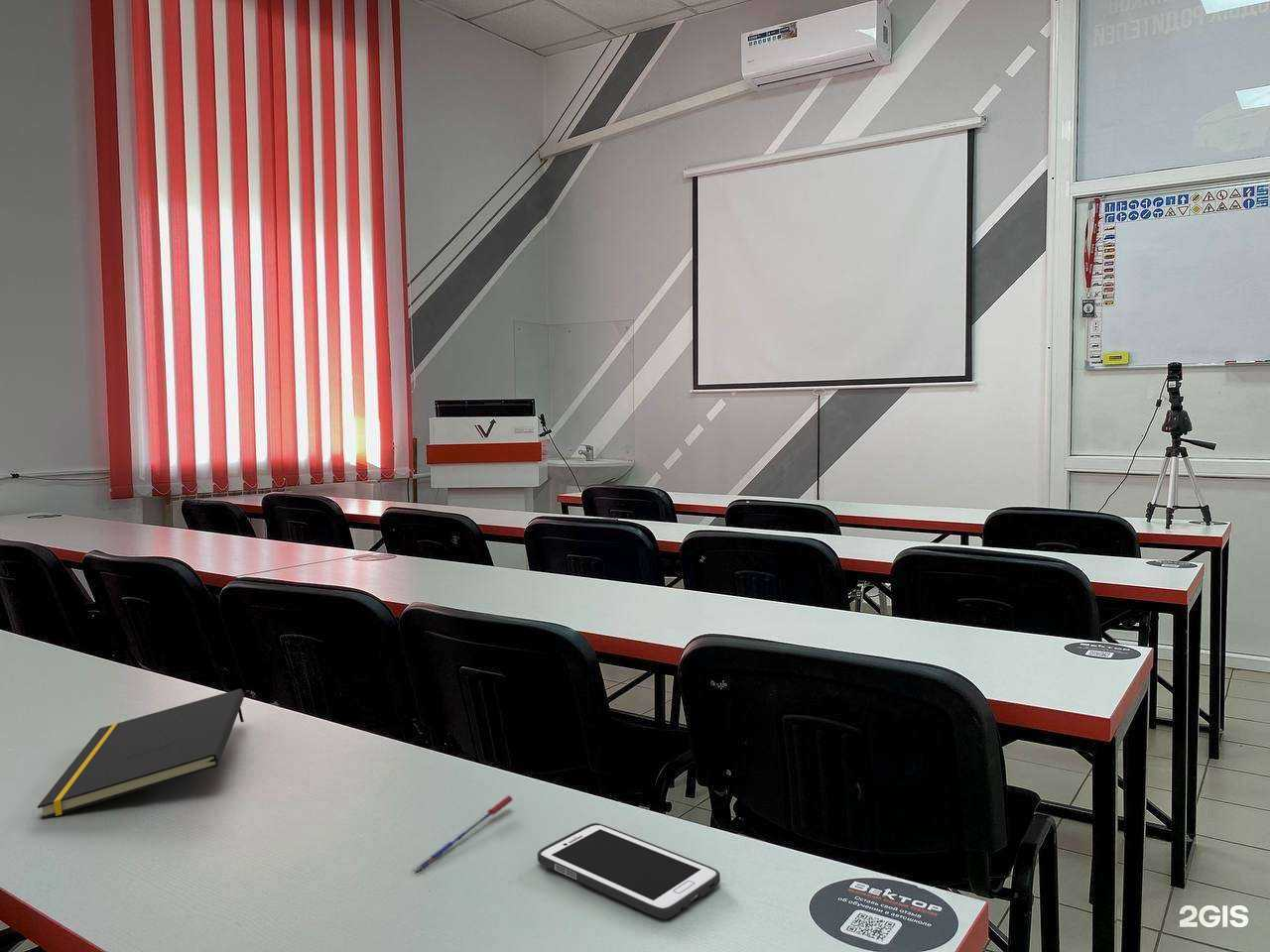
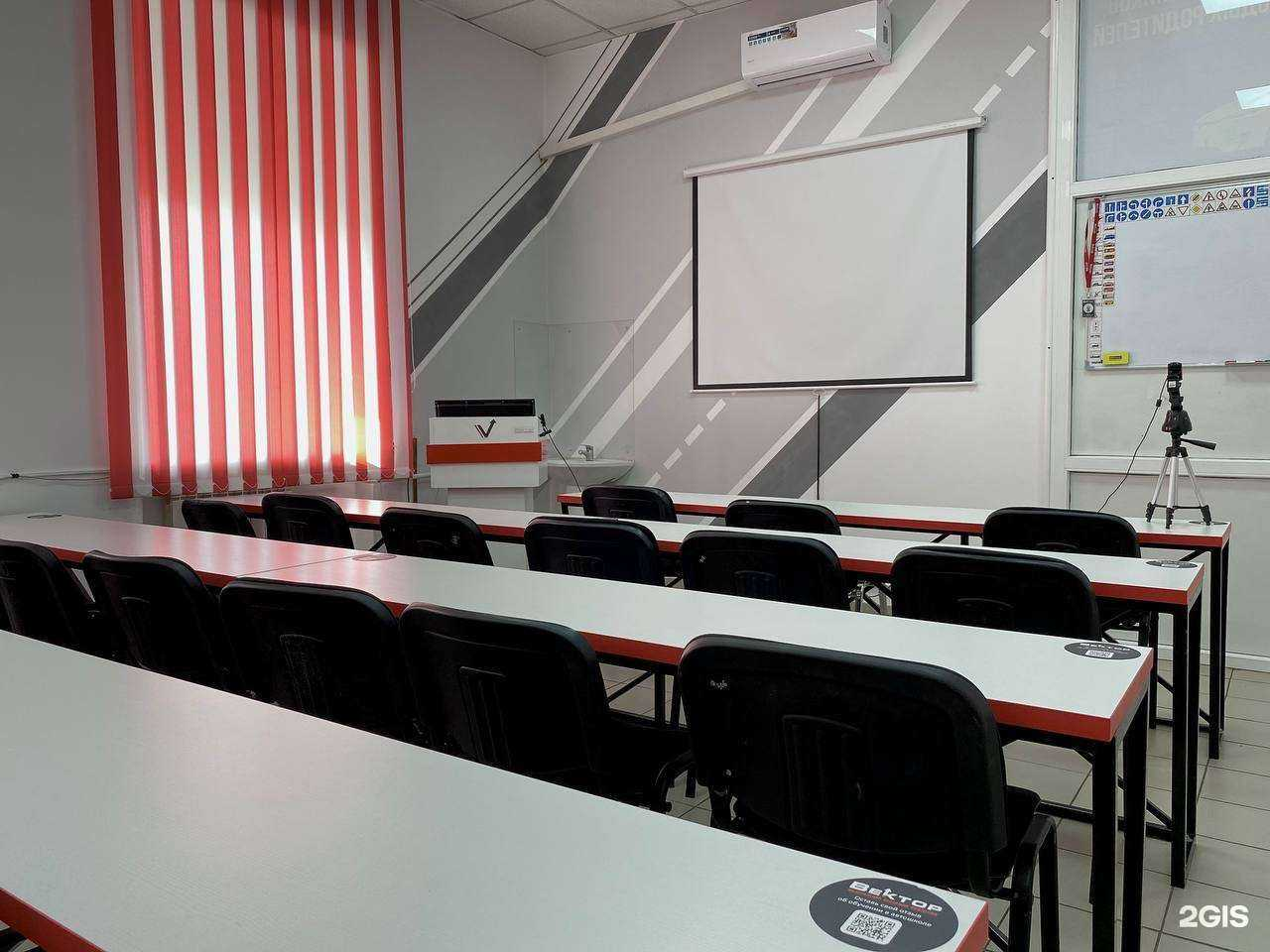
- cell phone [537,822,721,920]
- notepad [37,688,245,820]
- pen [412,794,514,874]
